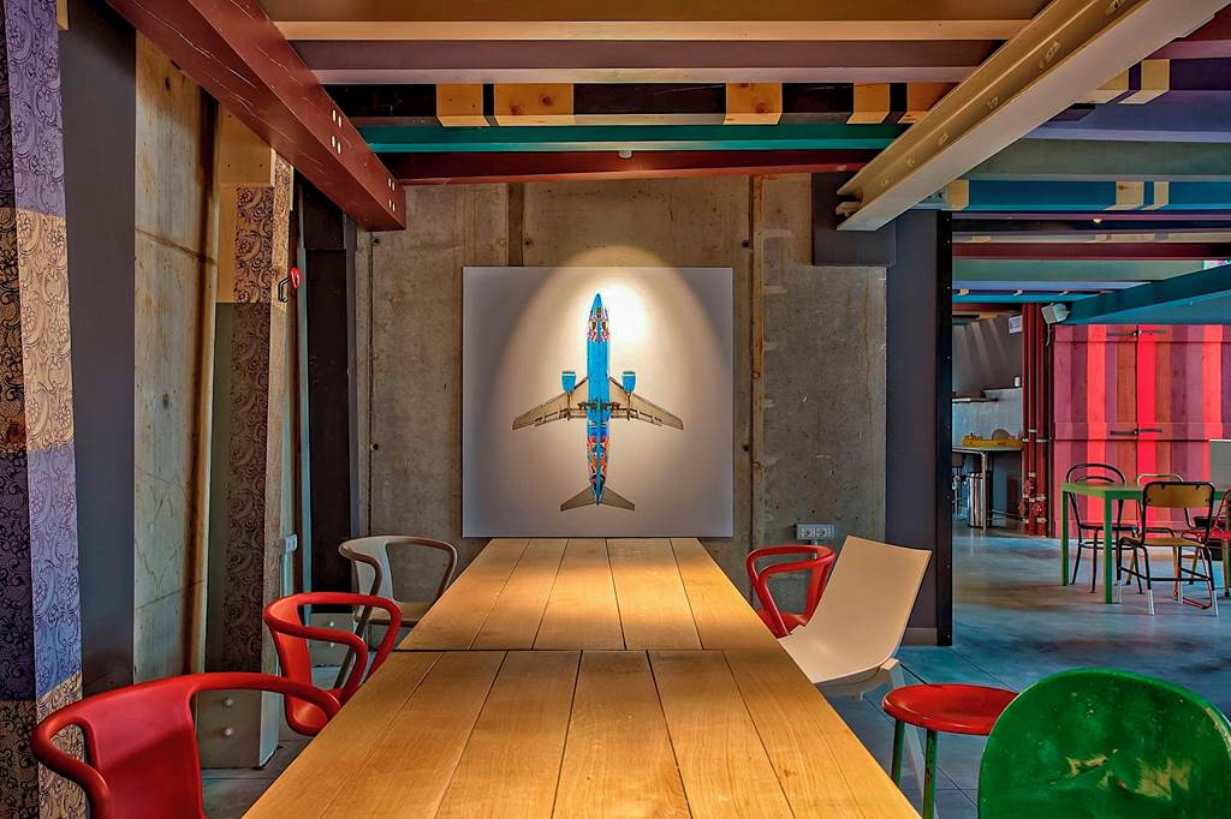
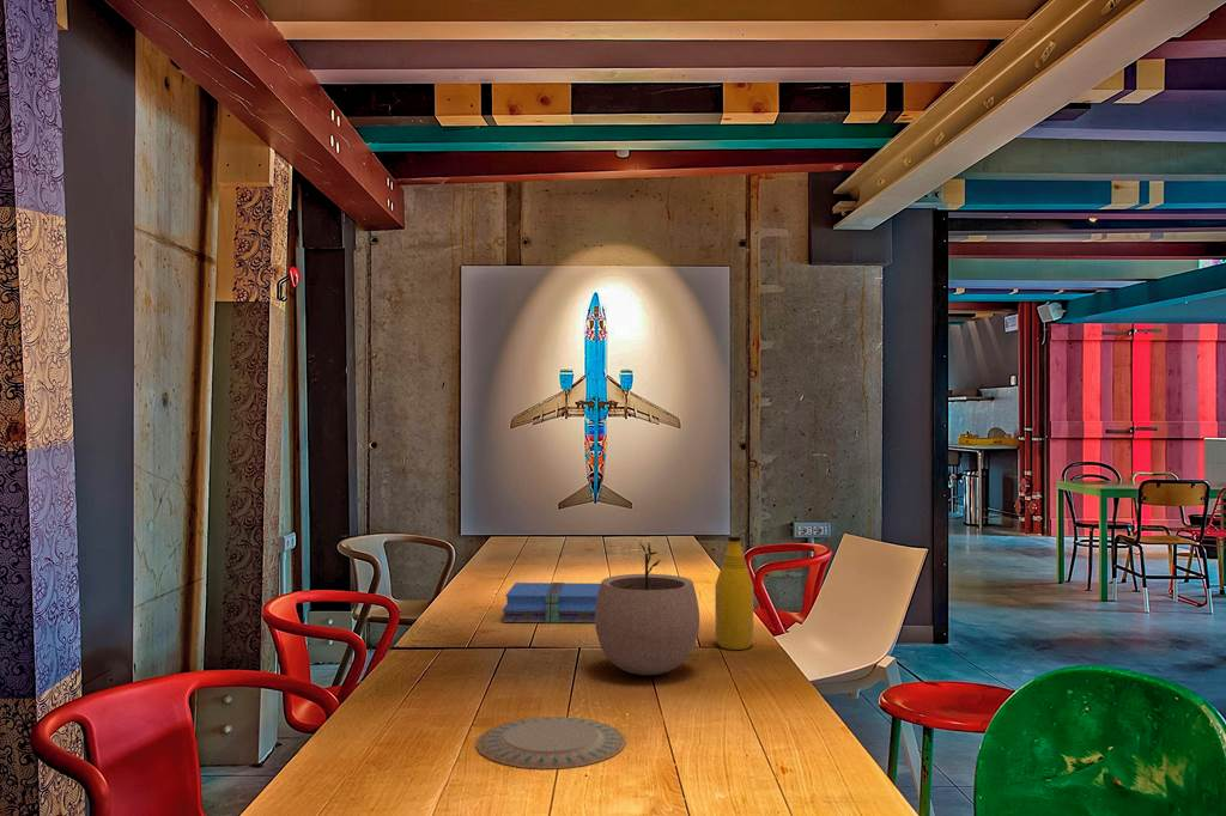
+ books [502,581,601,625]
+ plant pot [594,541,700,676]
+ chinaware [475,715,627,771]
+ bottle [714,535,754,651]
